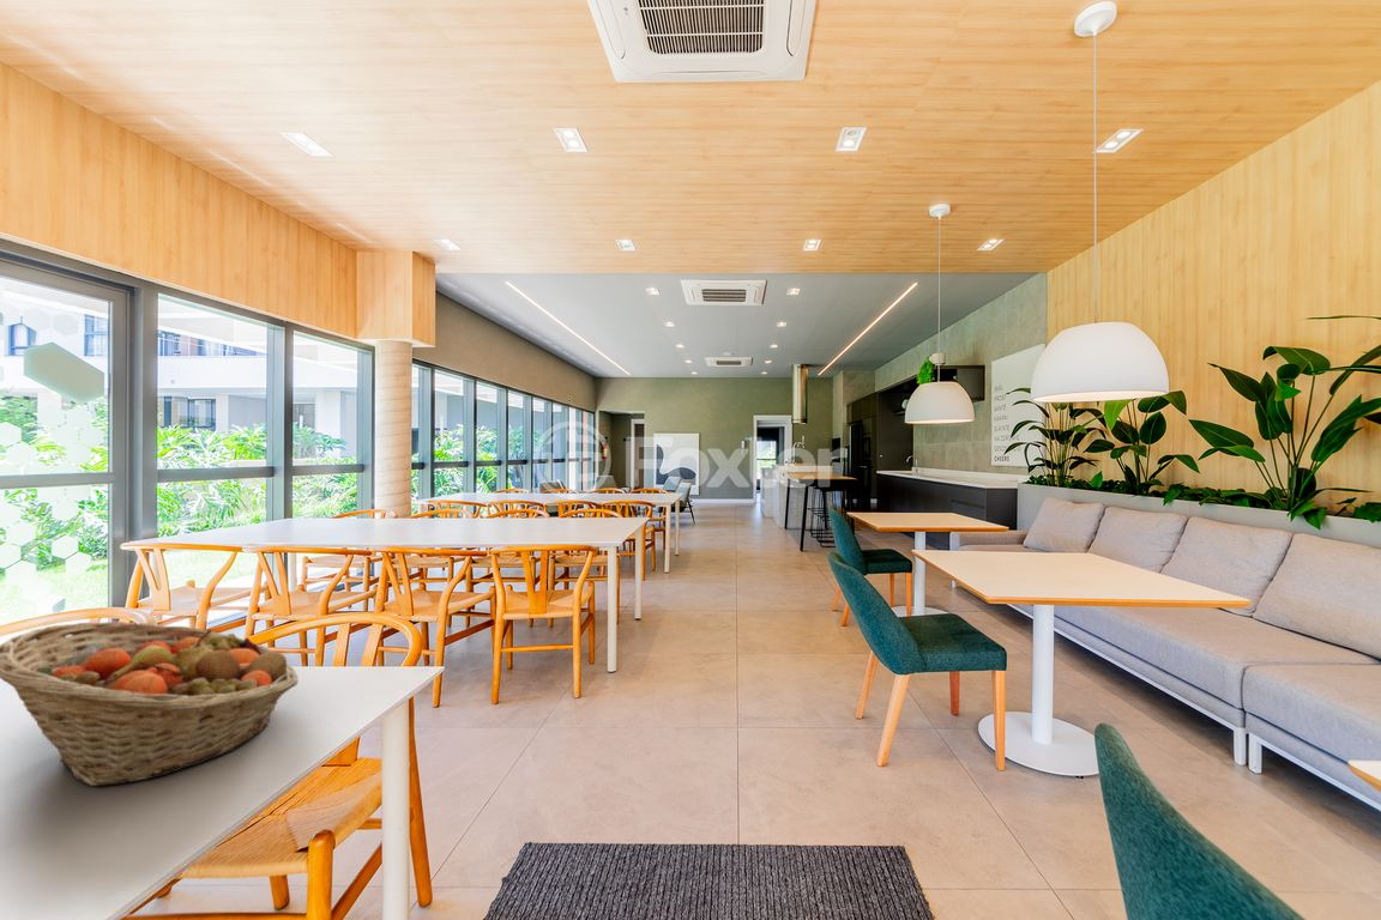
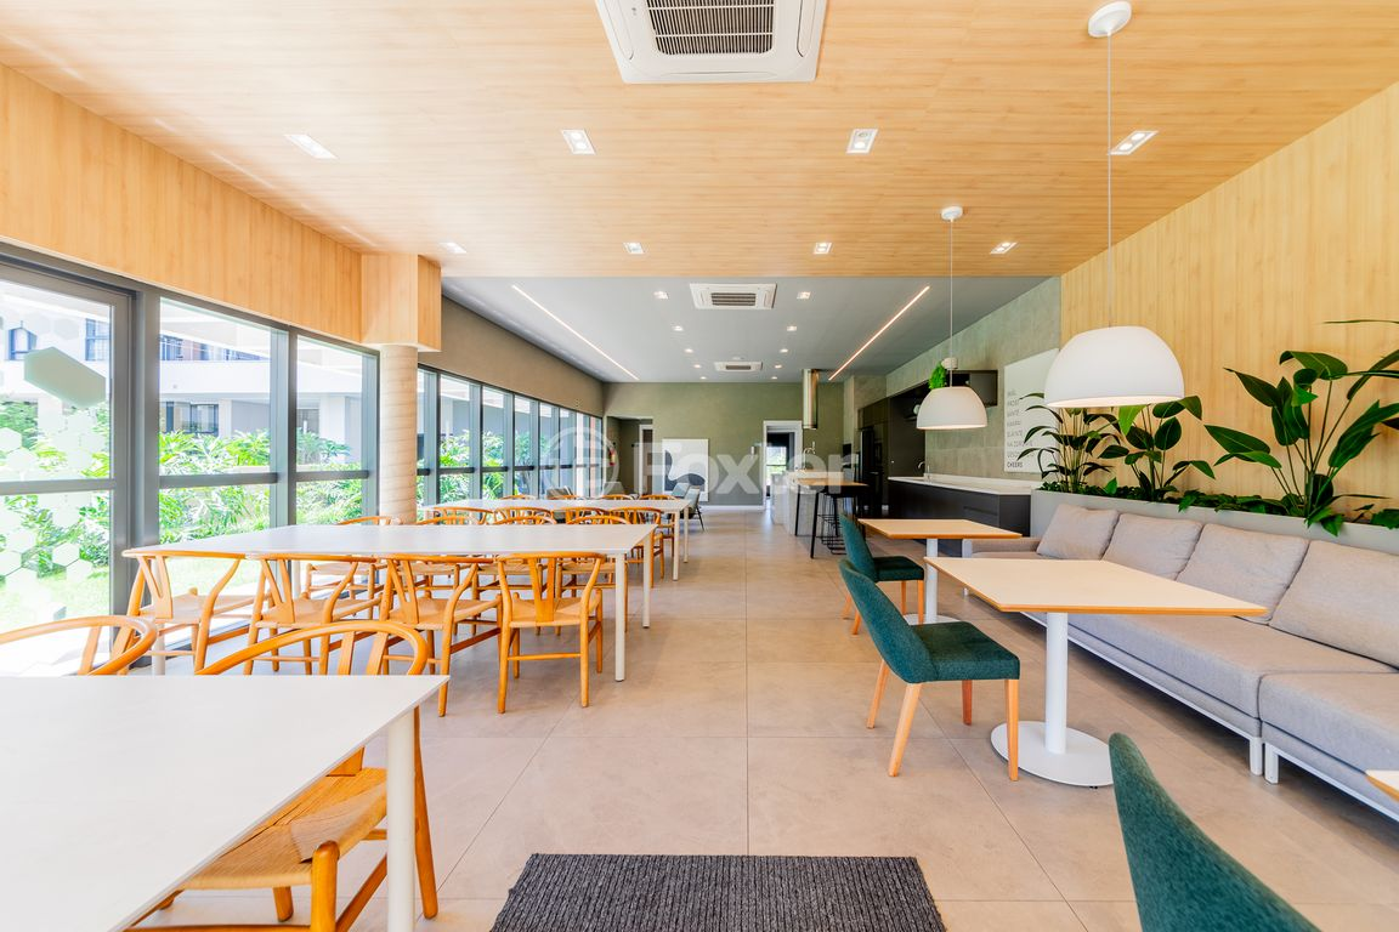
- fruit basket [0,621,300,787]
